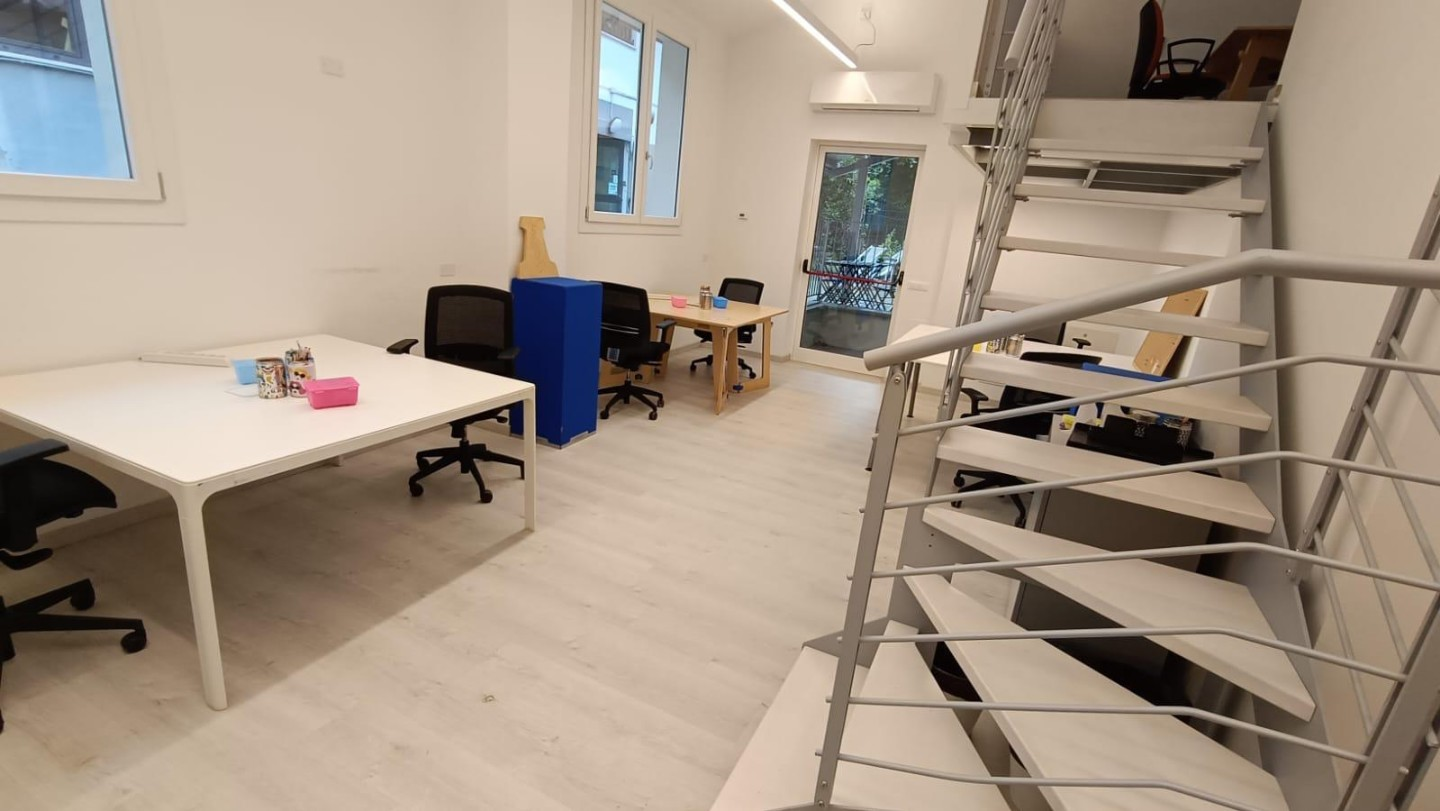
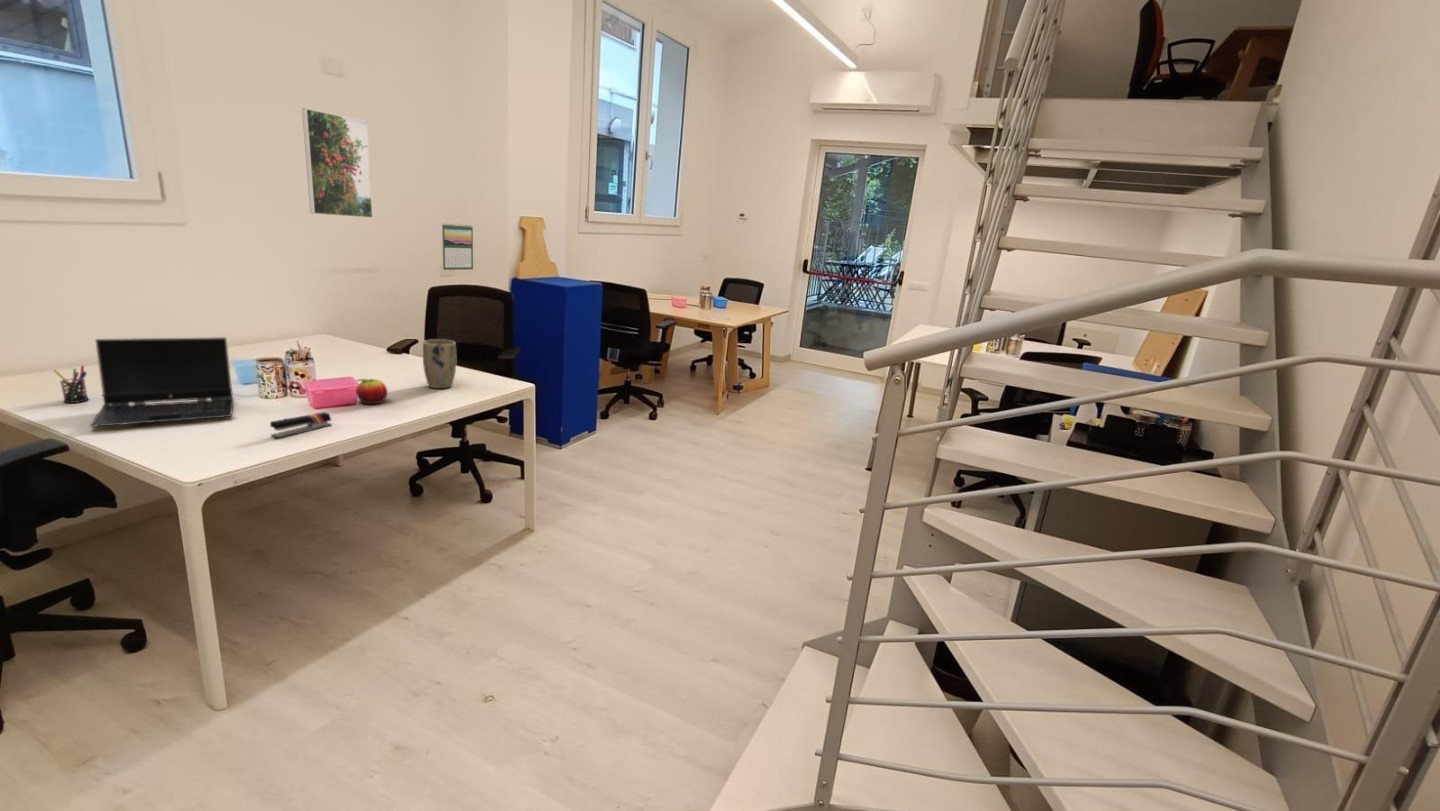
+ stapler [269,411,333,439]
+ pen holder [52,365,89,404]
+ calendar [441,223,474,271]
+ fruit [355,378,388,405]
+ plant pot [422,338,457,390]
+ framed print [301,107,374,219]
+ laptop computer [89,336,235,428]
